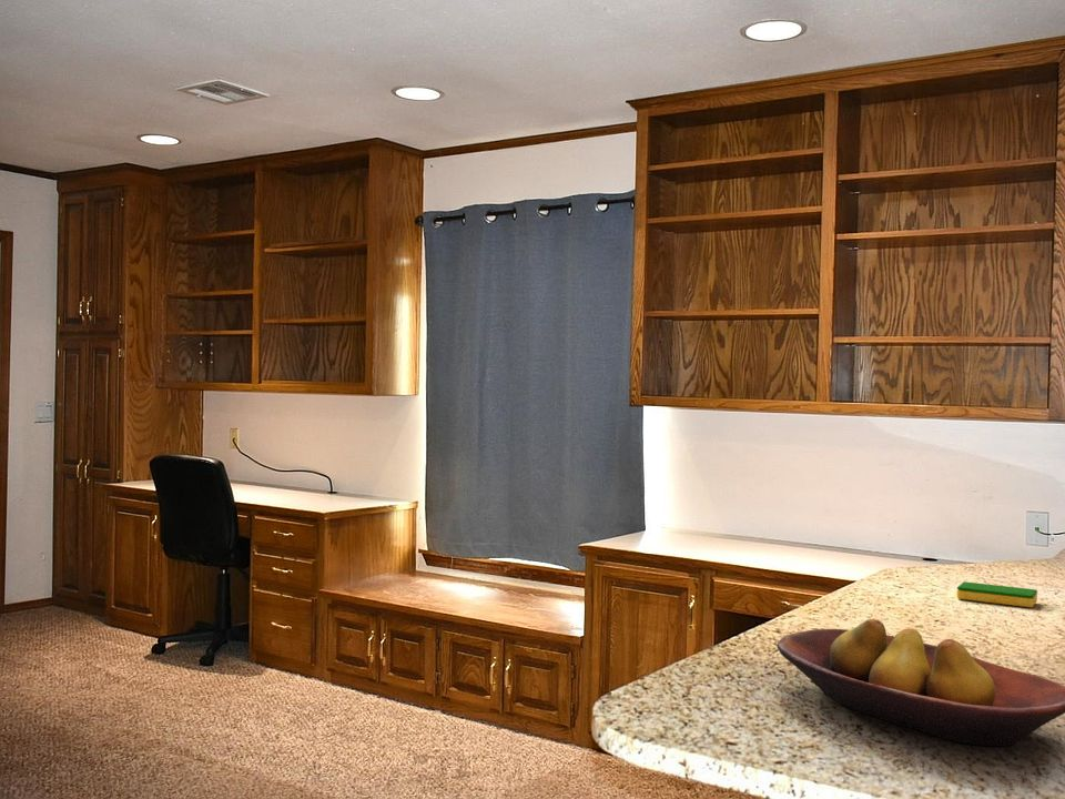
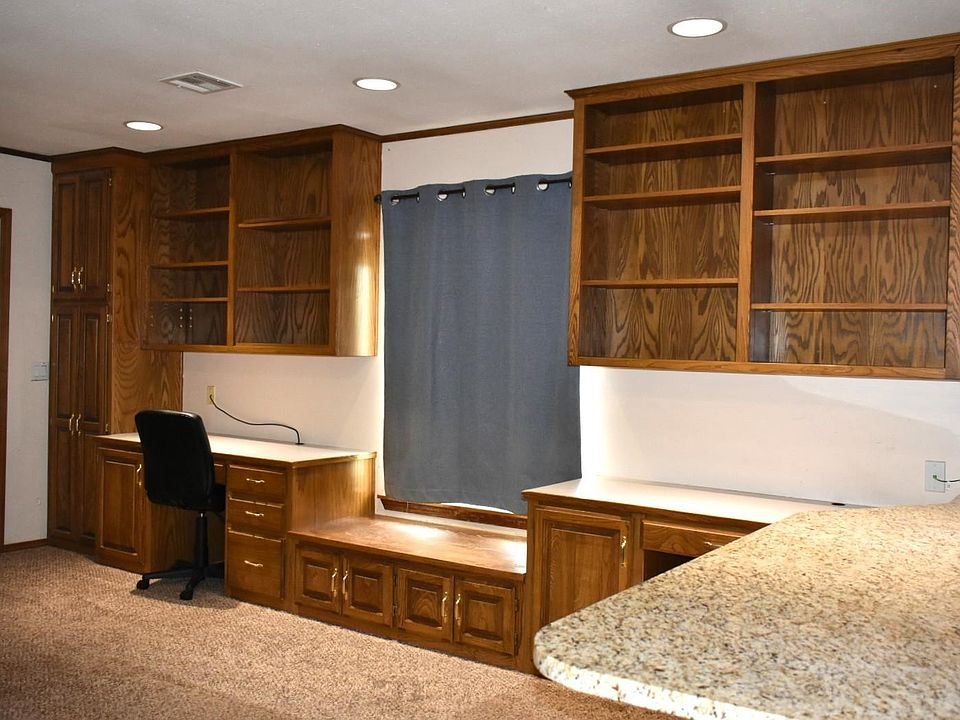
- dish sponge [956,580,1038,608]
- fruit bowl [777,618,1065,747]
